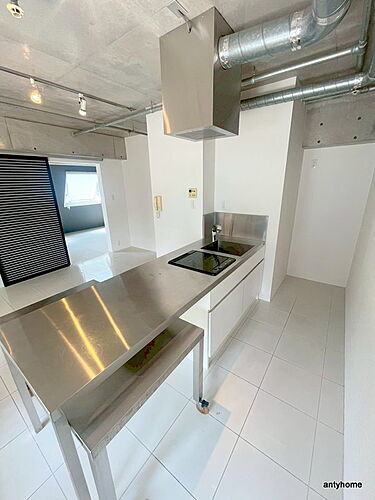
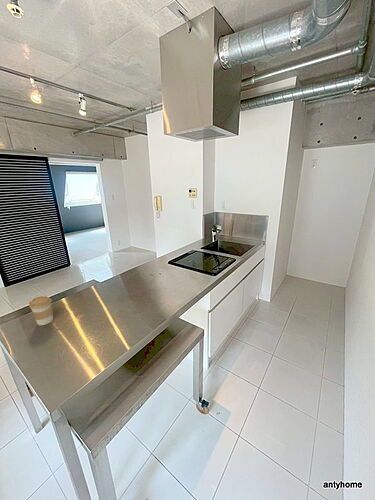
+ coffee cup [28,295,54,326]
